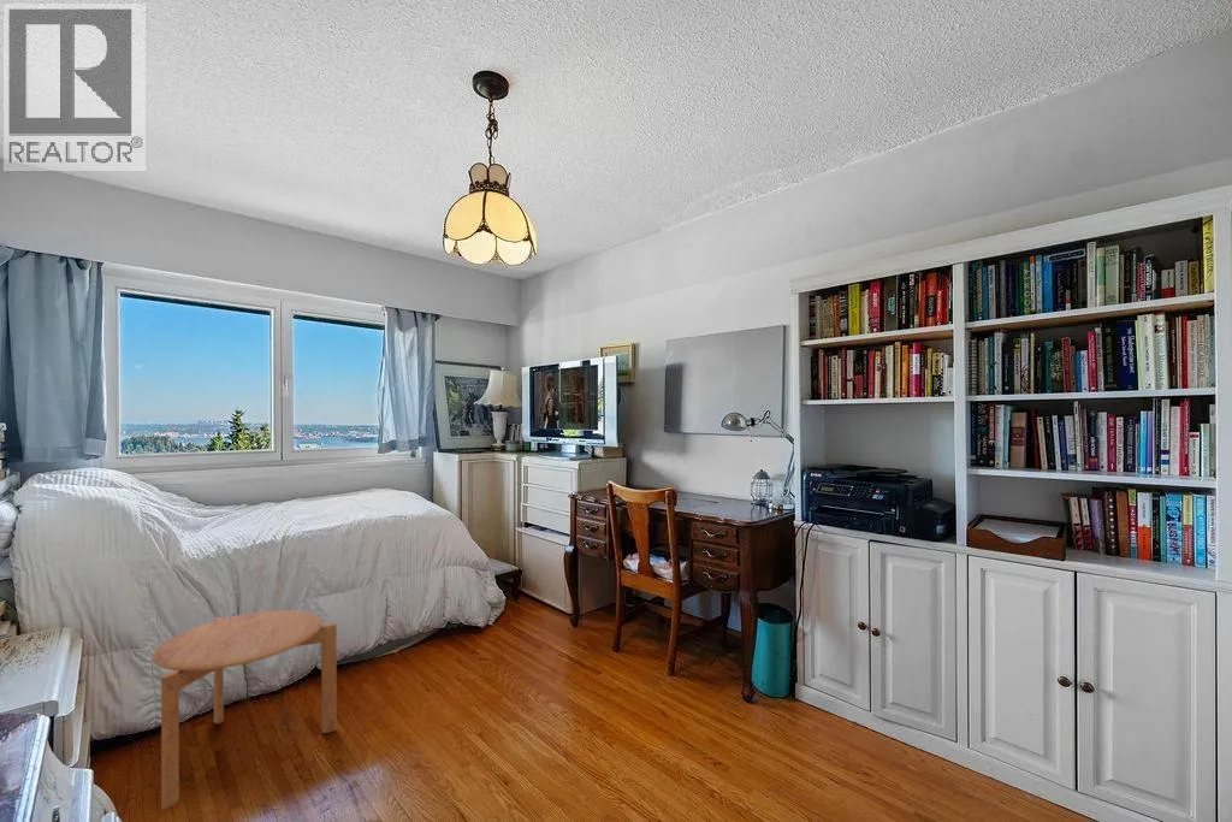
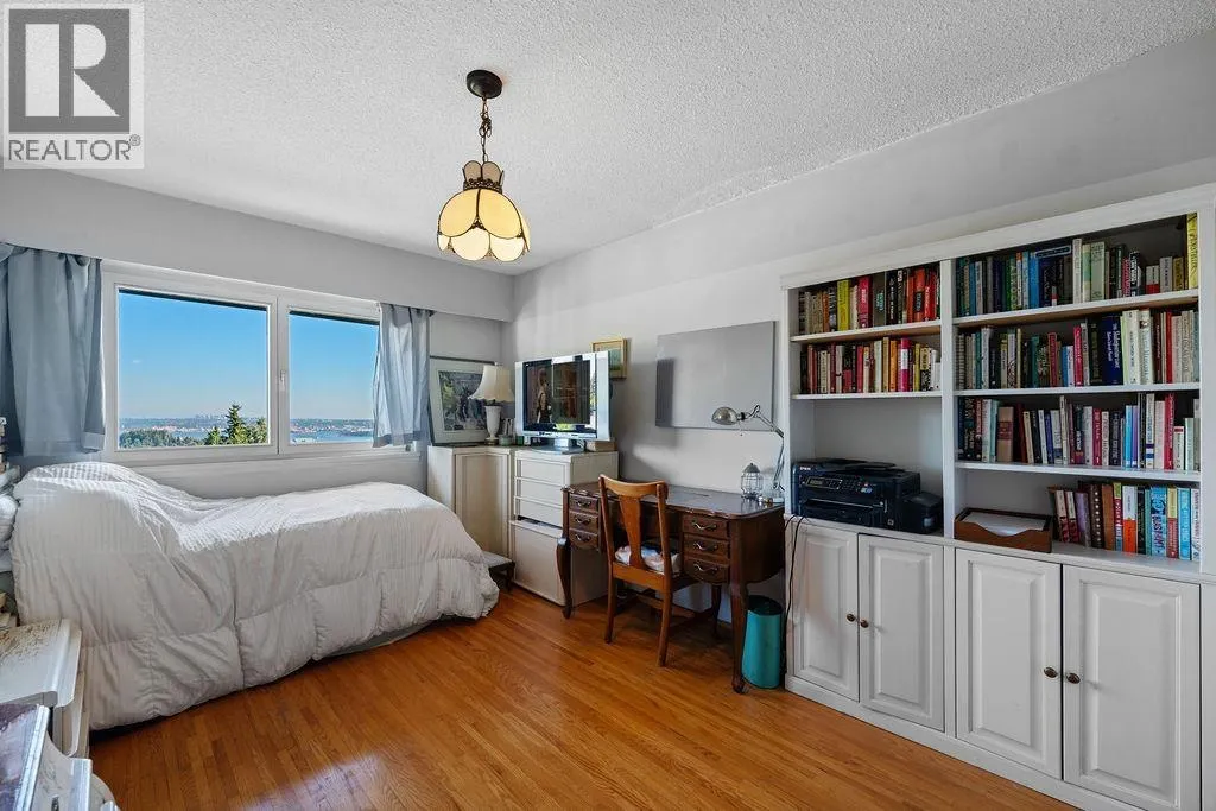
- side table [152,609,338,811]
